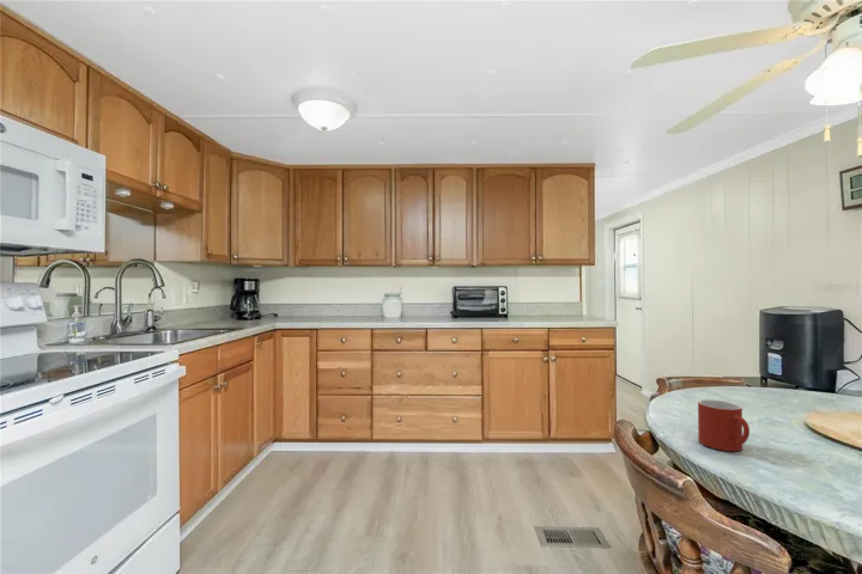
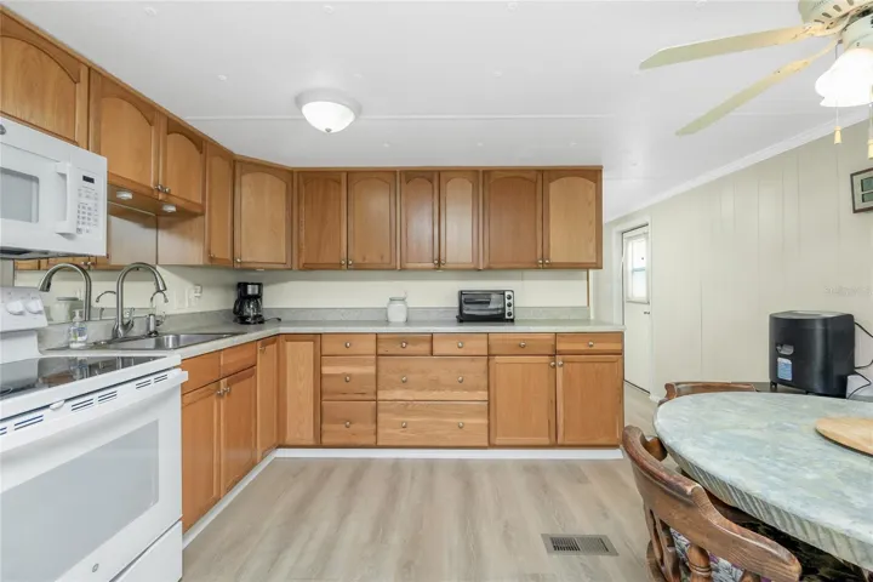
- mug [697,398,751,452]
